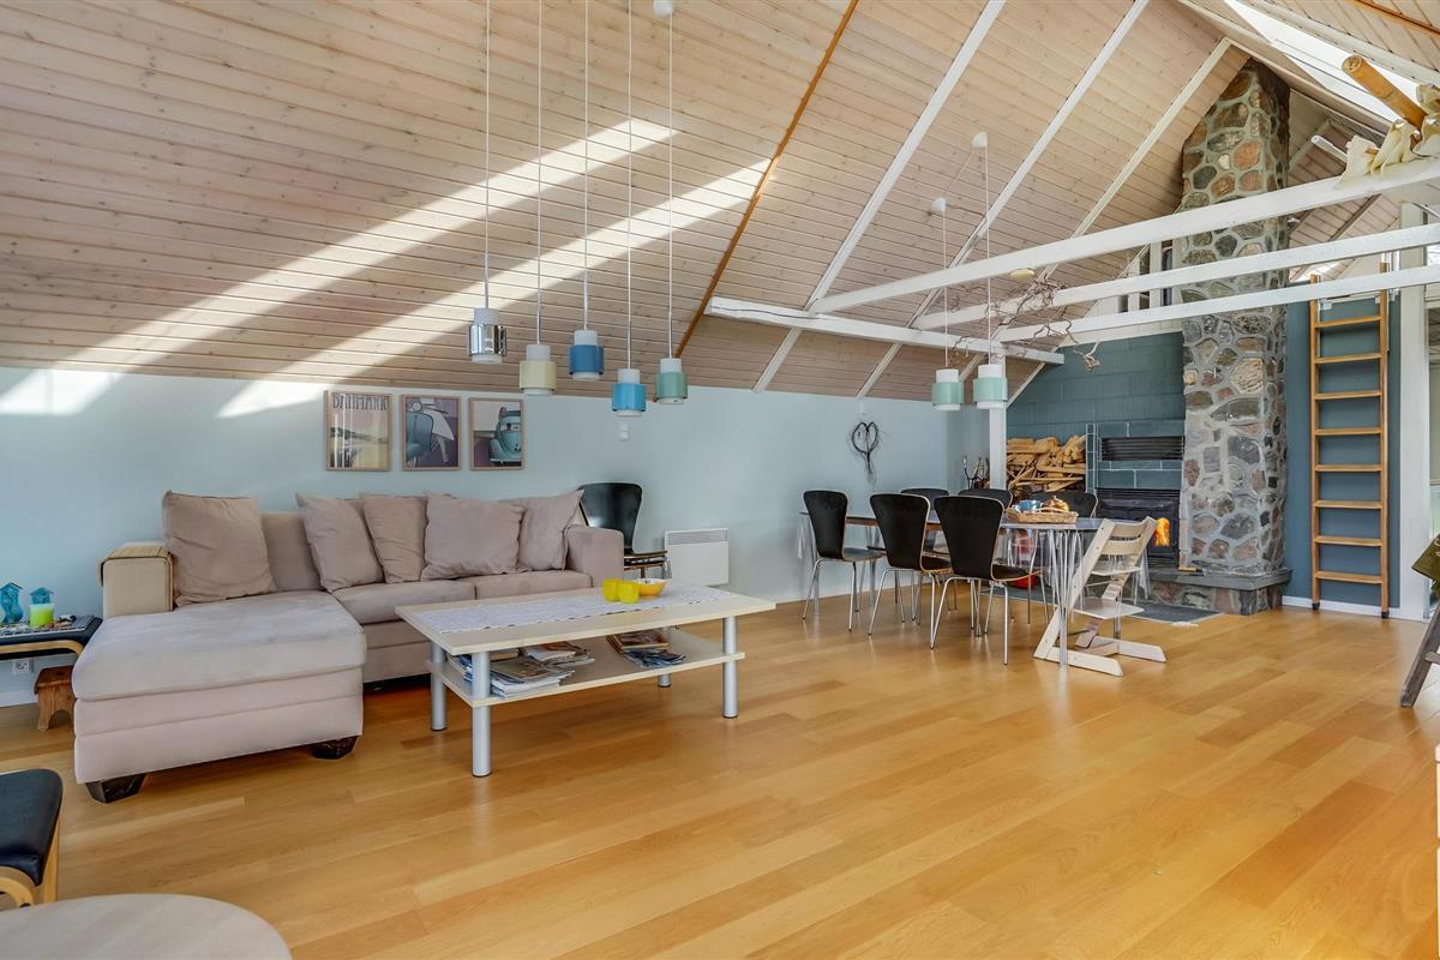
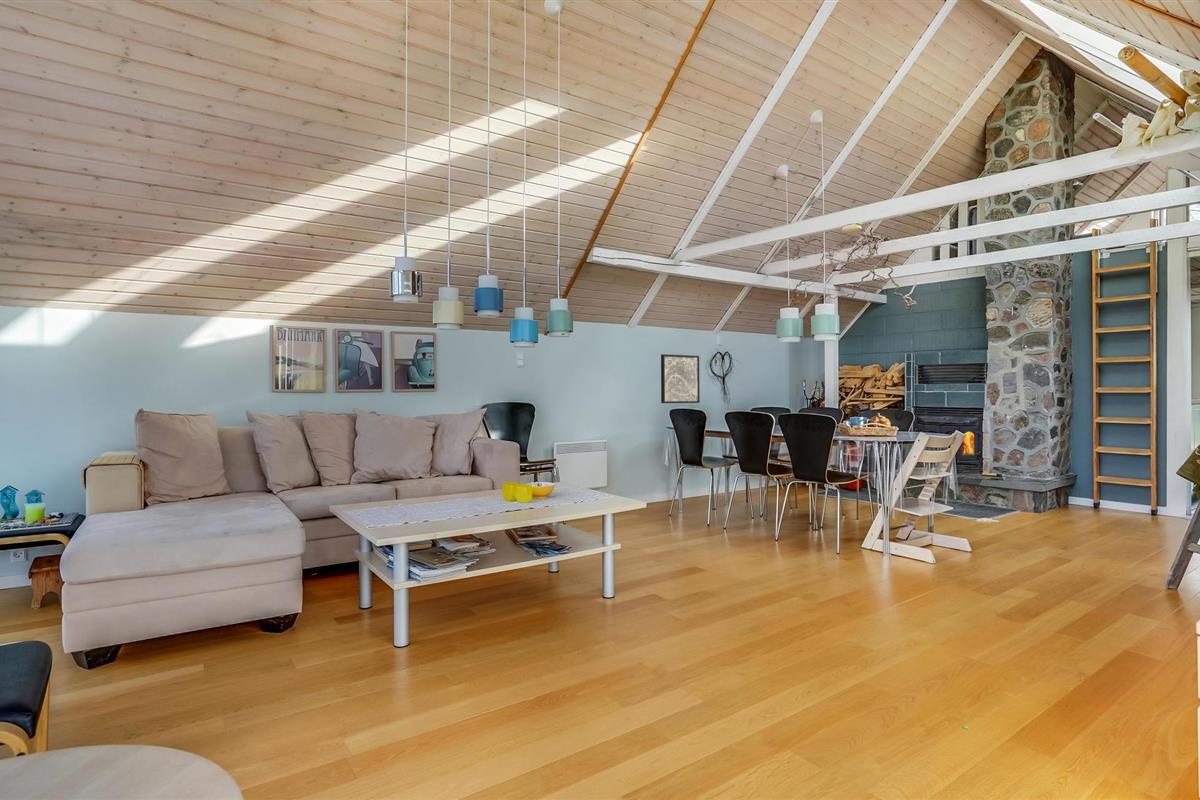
+ wall art [660,353,701,404]
